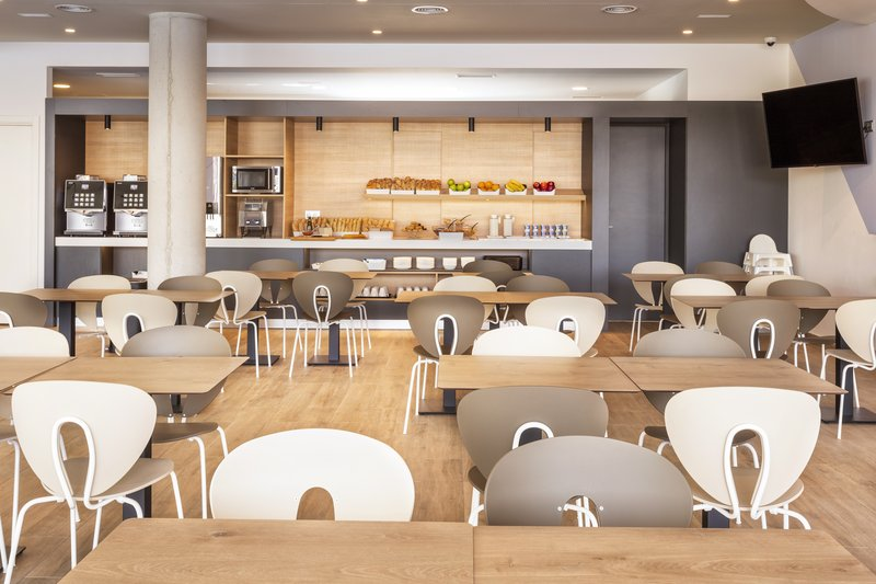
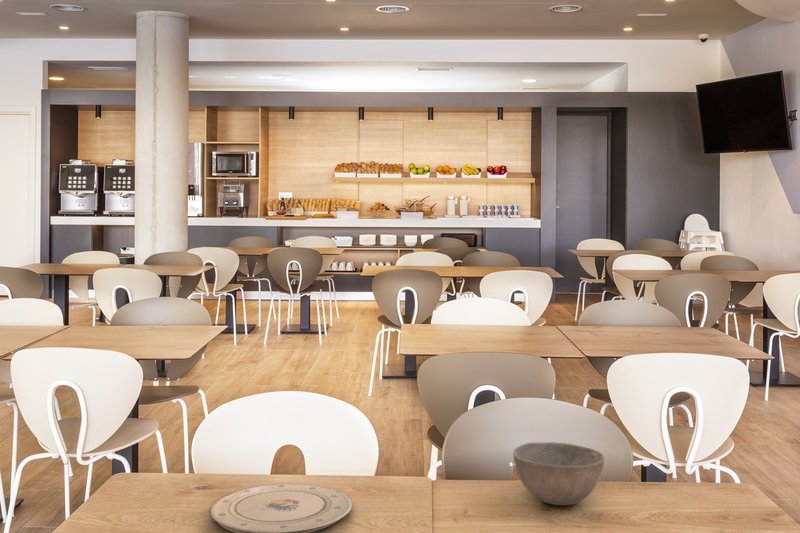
+ plate [209,483,353,533]
+ bowl [512,441,605,506]
